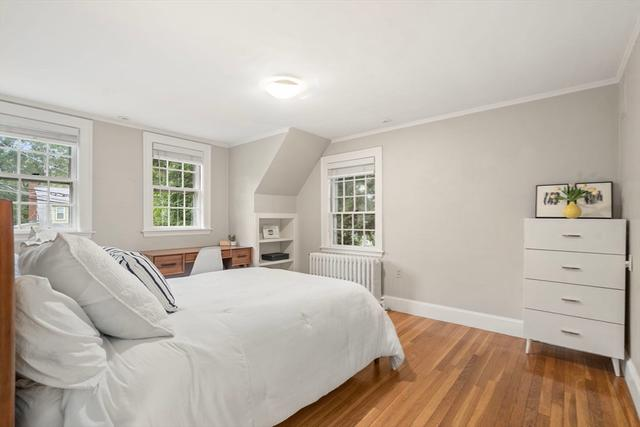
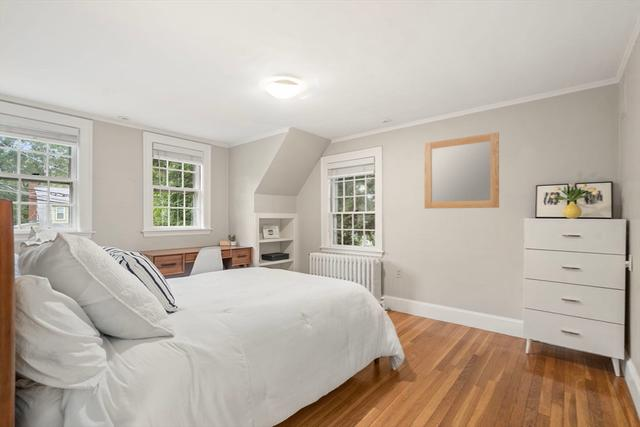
+ home mirror [423,131,500,210]
